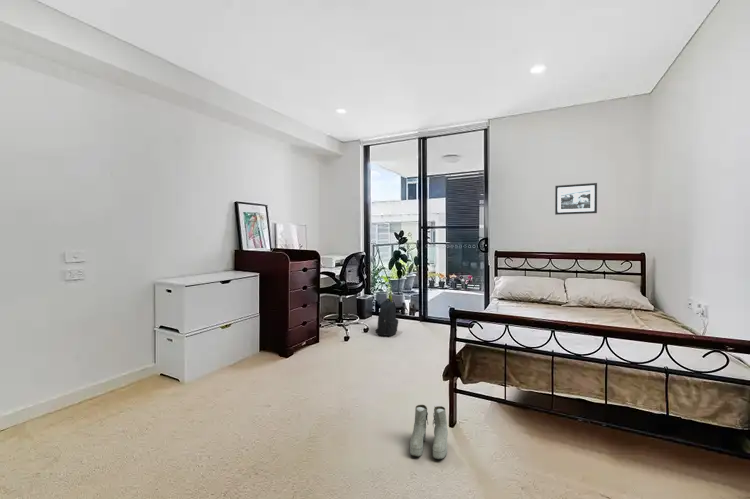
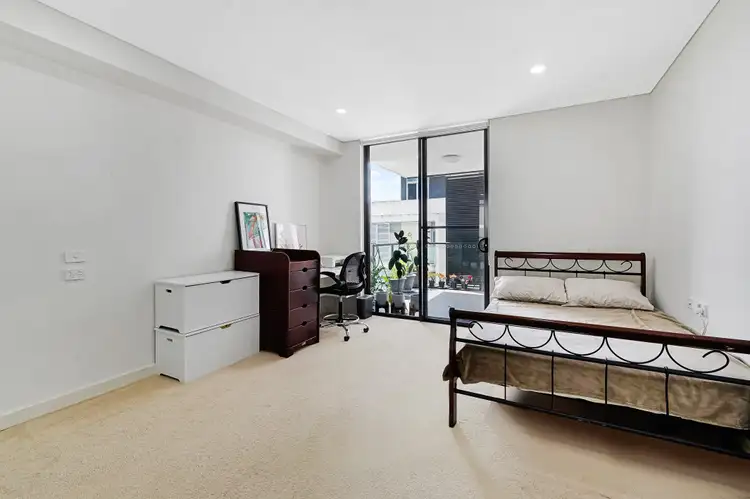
- boots [409,404,449,460]
- backpack [374,297,399,337]
- picture frame [554,182,598,216]
